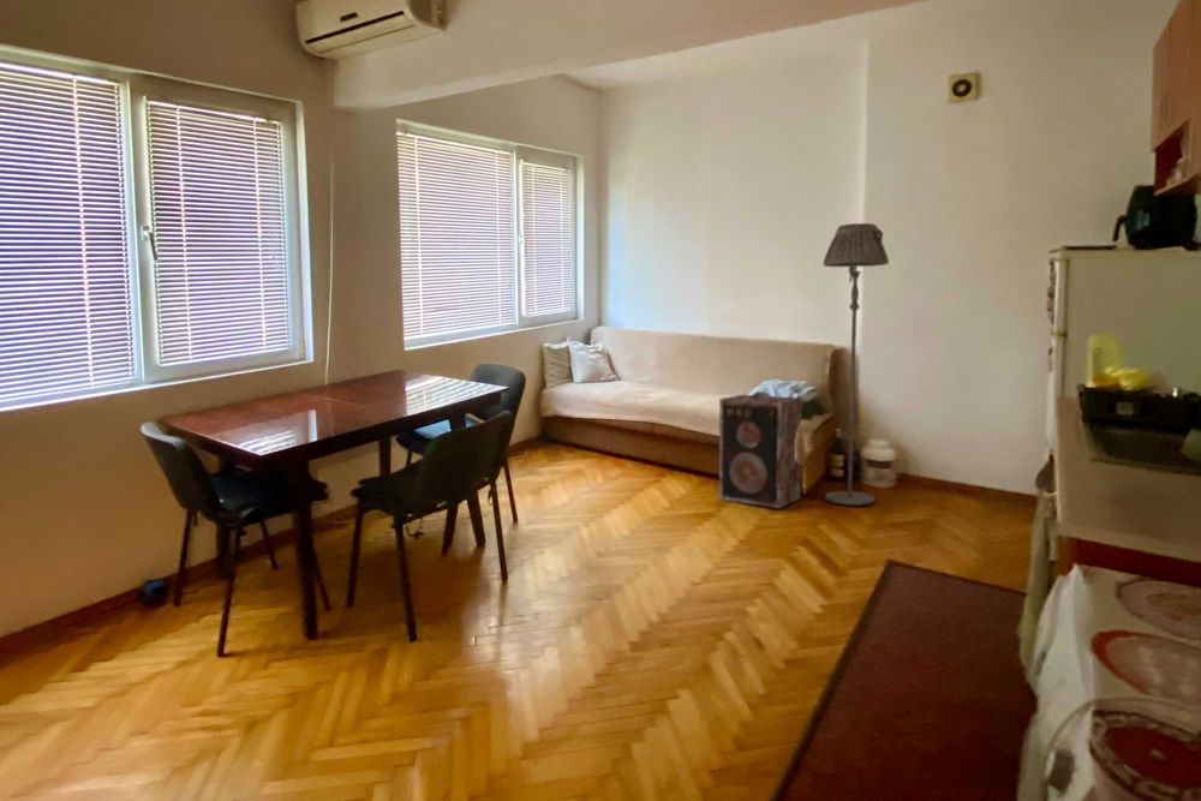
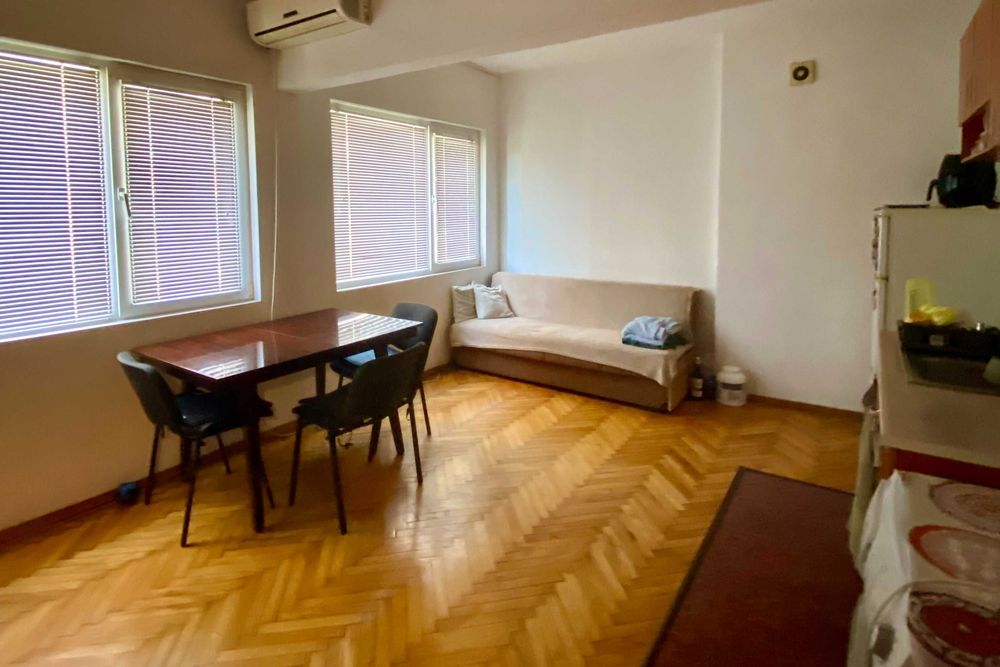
- speaker [718,390,803,509]
- floor lamp [821,222,890,506]
